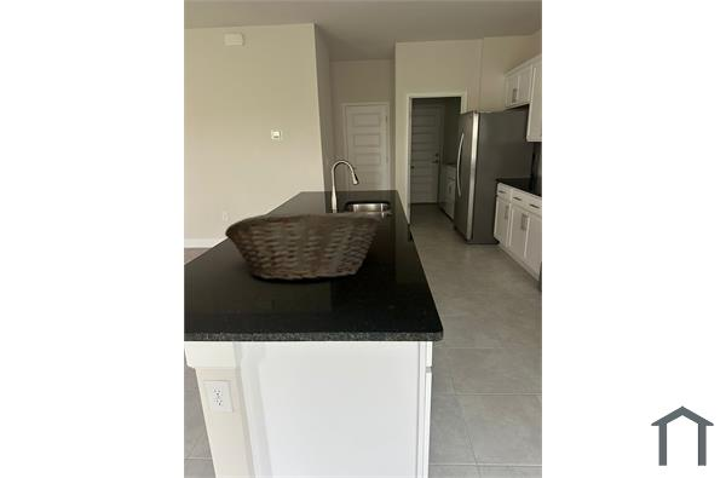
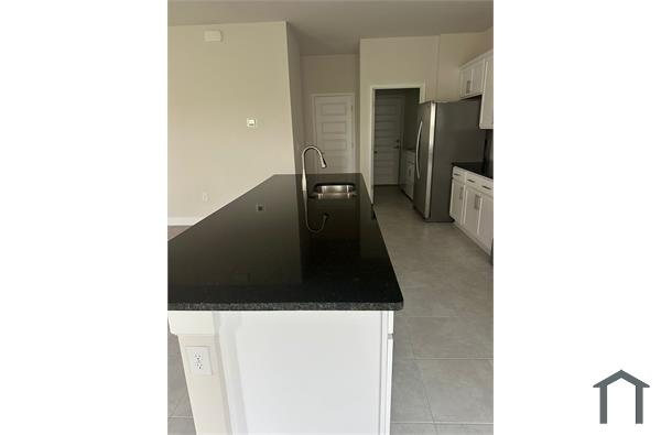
- fruit basket [224,212,382,282]
